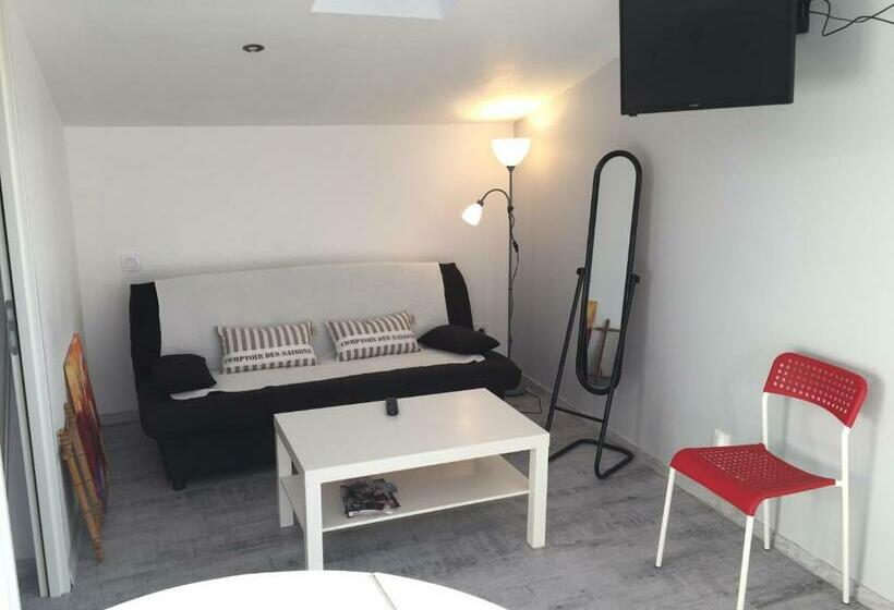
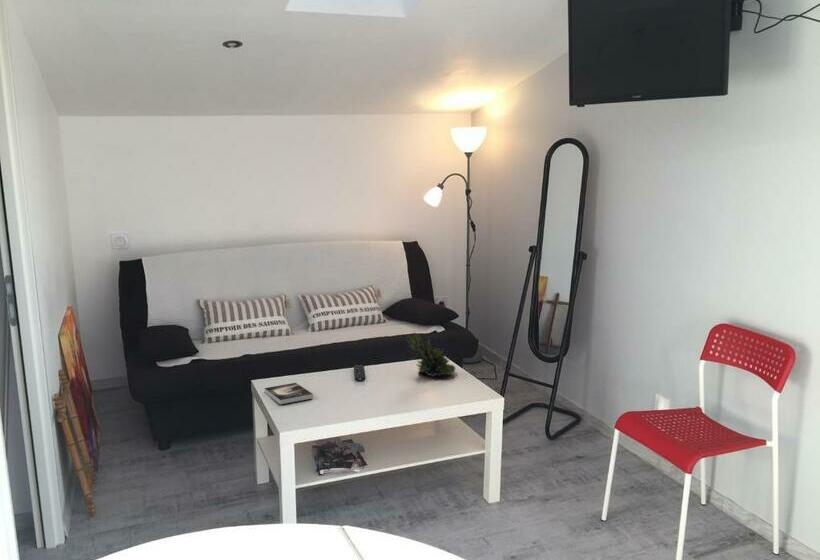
+ book [264,382,314,405]
+ succulent plant [405,331,456,378]
